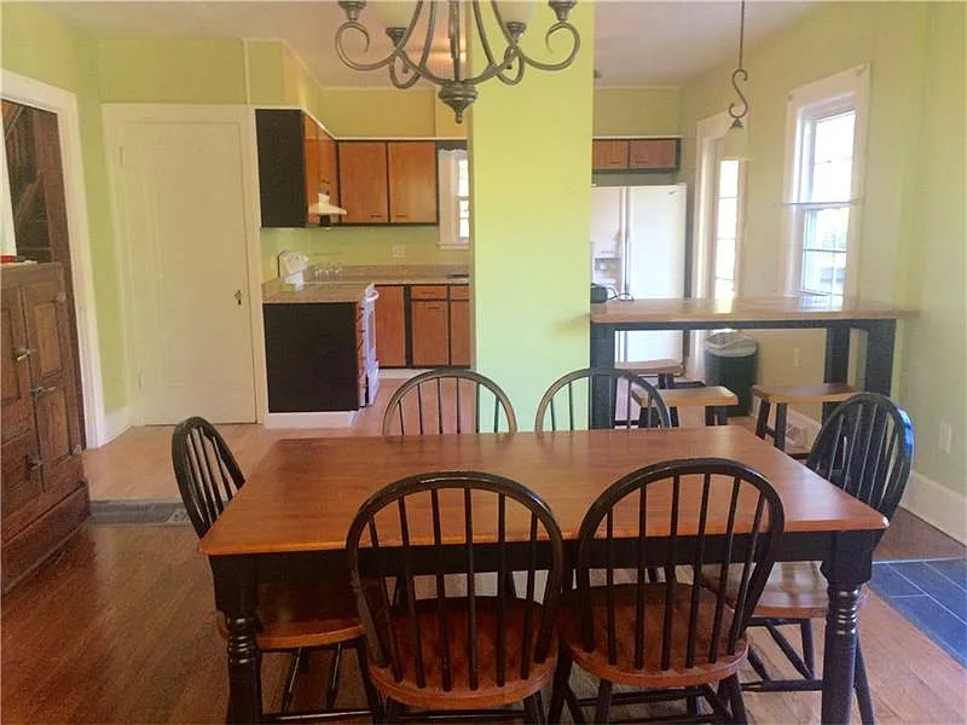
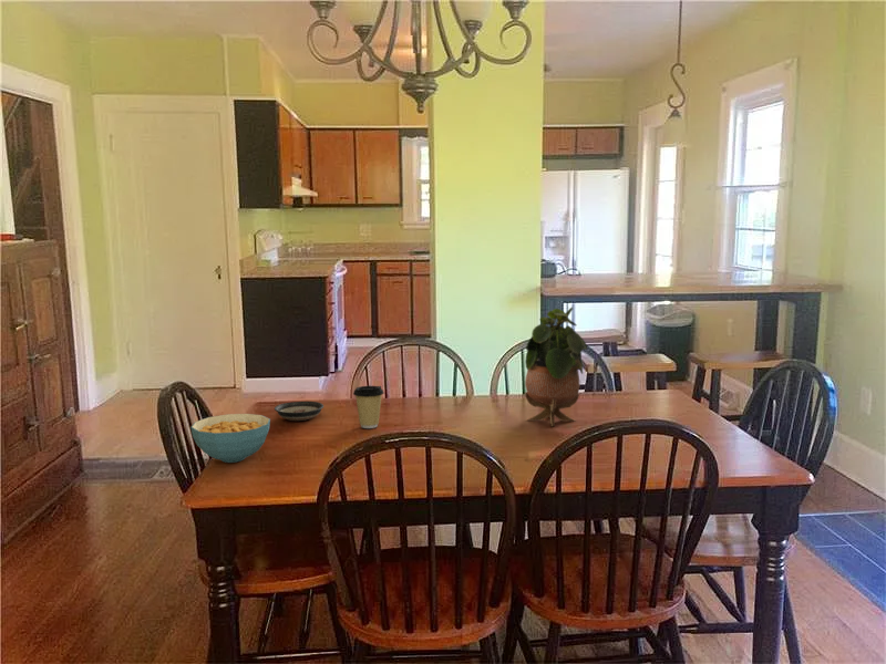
+ cereal bowl [190,413,271,464]
+ potted plant [524,307,588,427]
+ coffee cup [352,385,384,429]
+ saucer [274,401,324,422]
